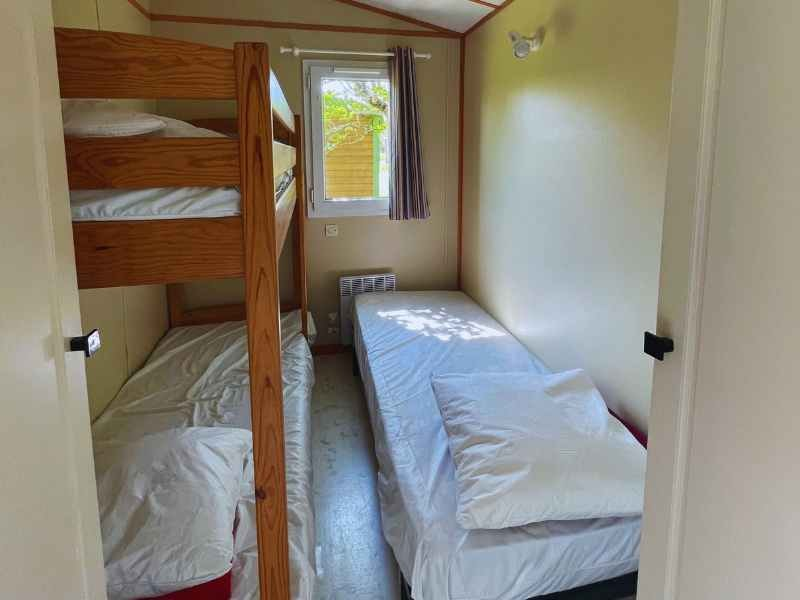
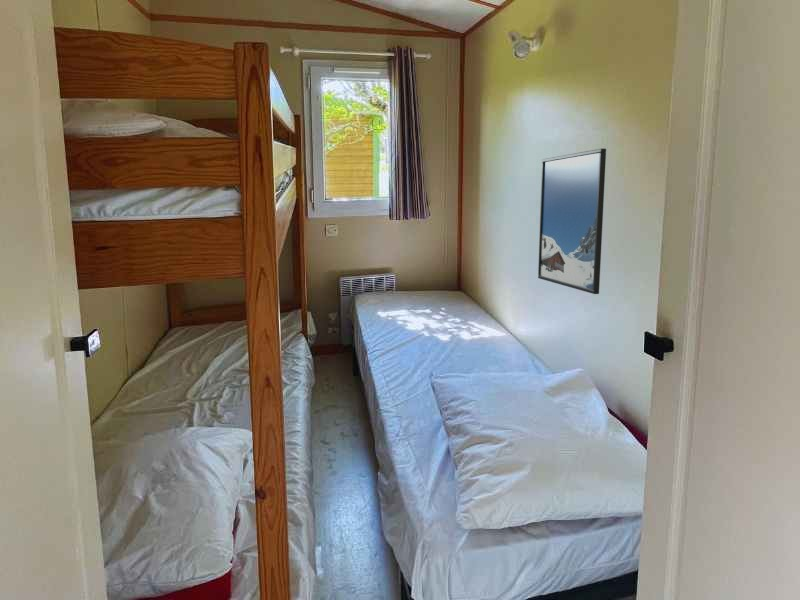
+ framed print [537,147,607,295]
